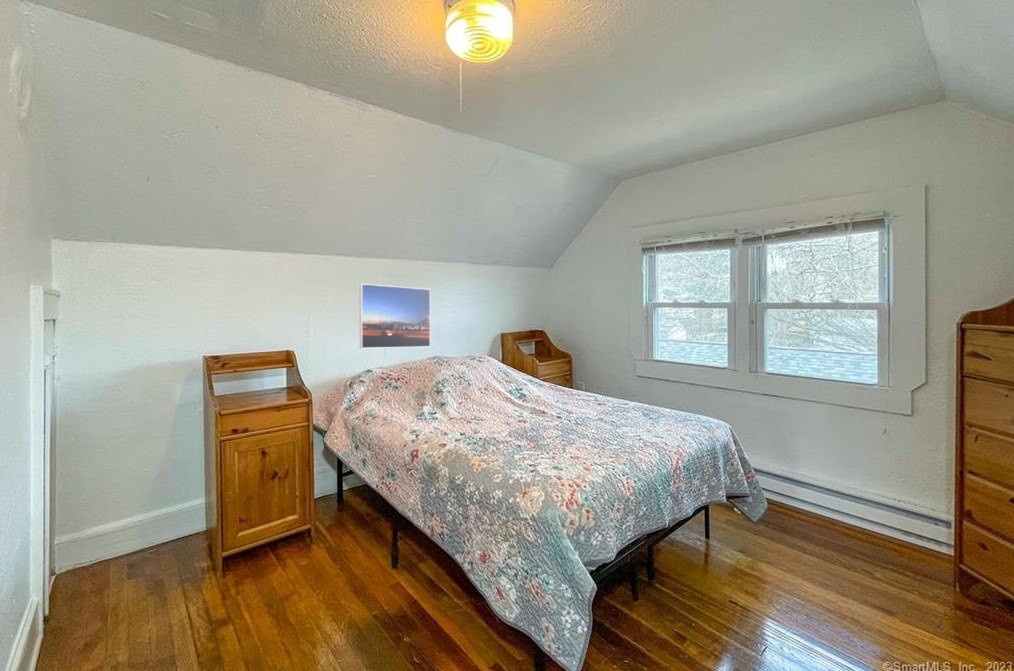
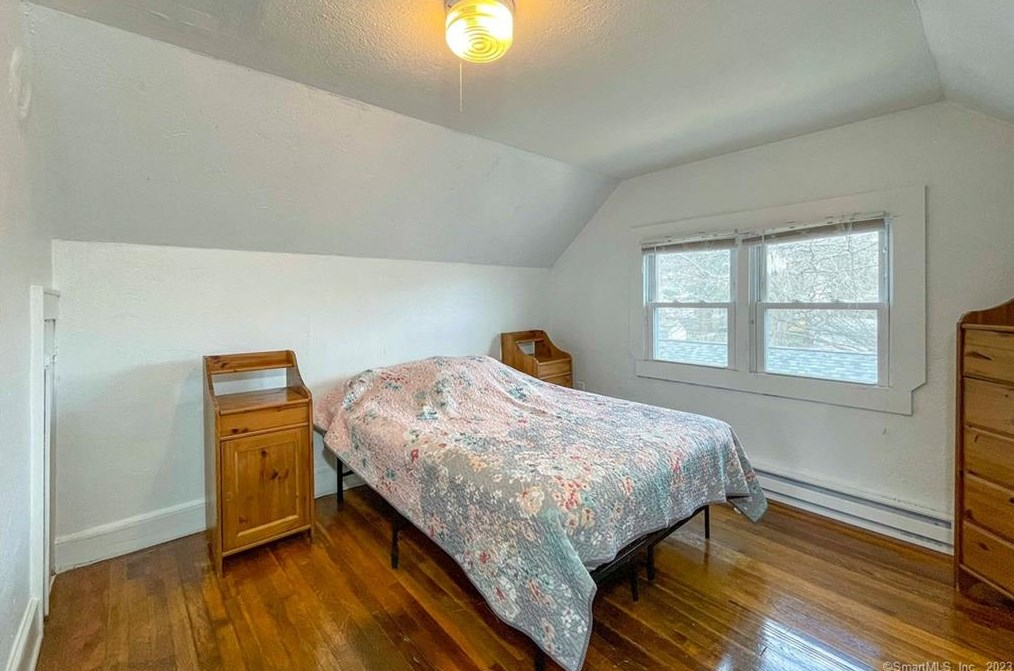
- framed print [359,283,432,350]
